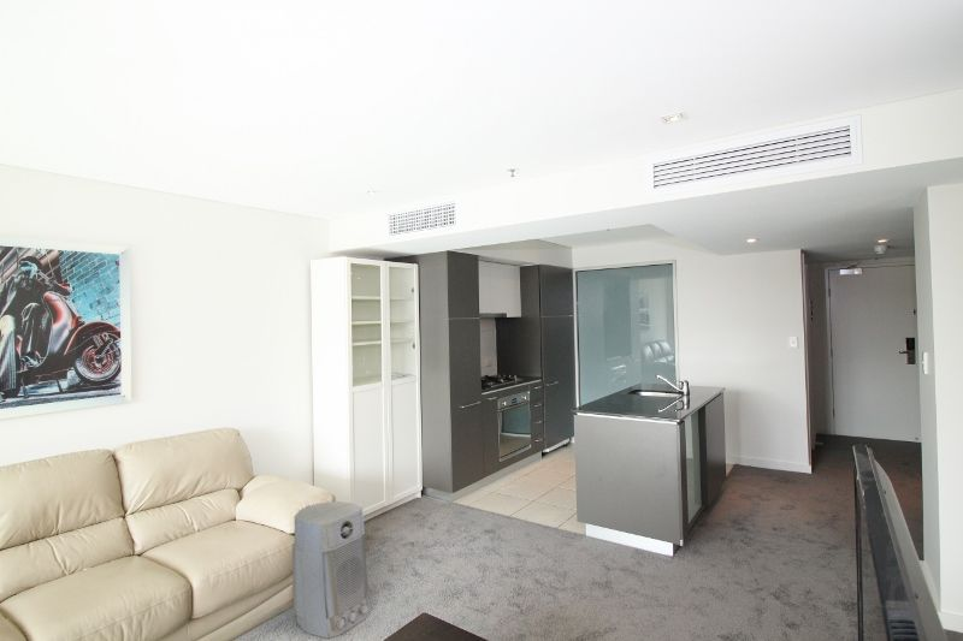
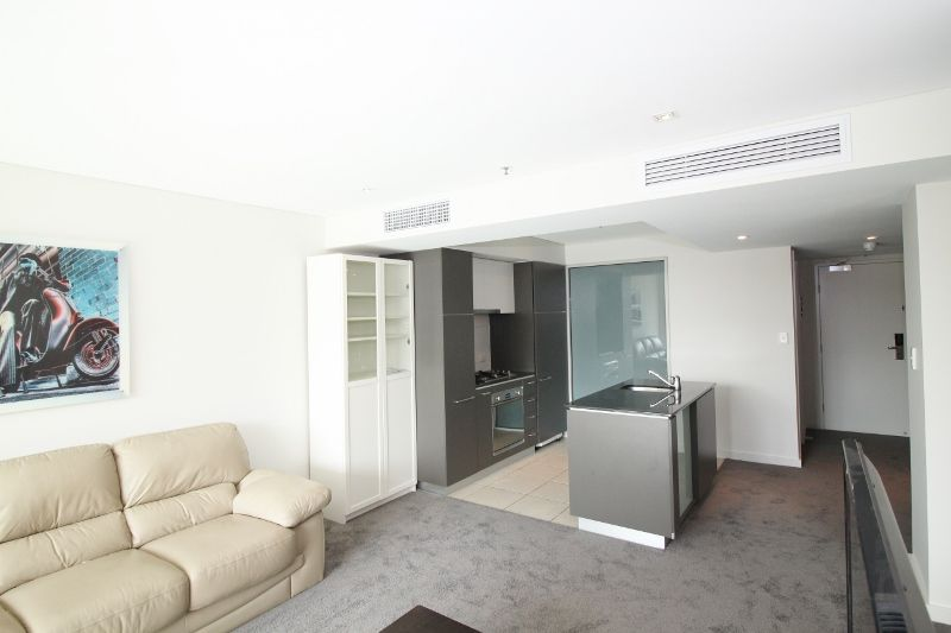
- air purifier [291,500,371,640]
